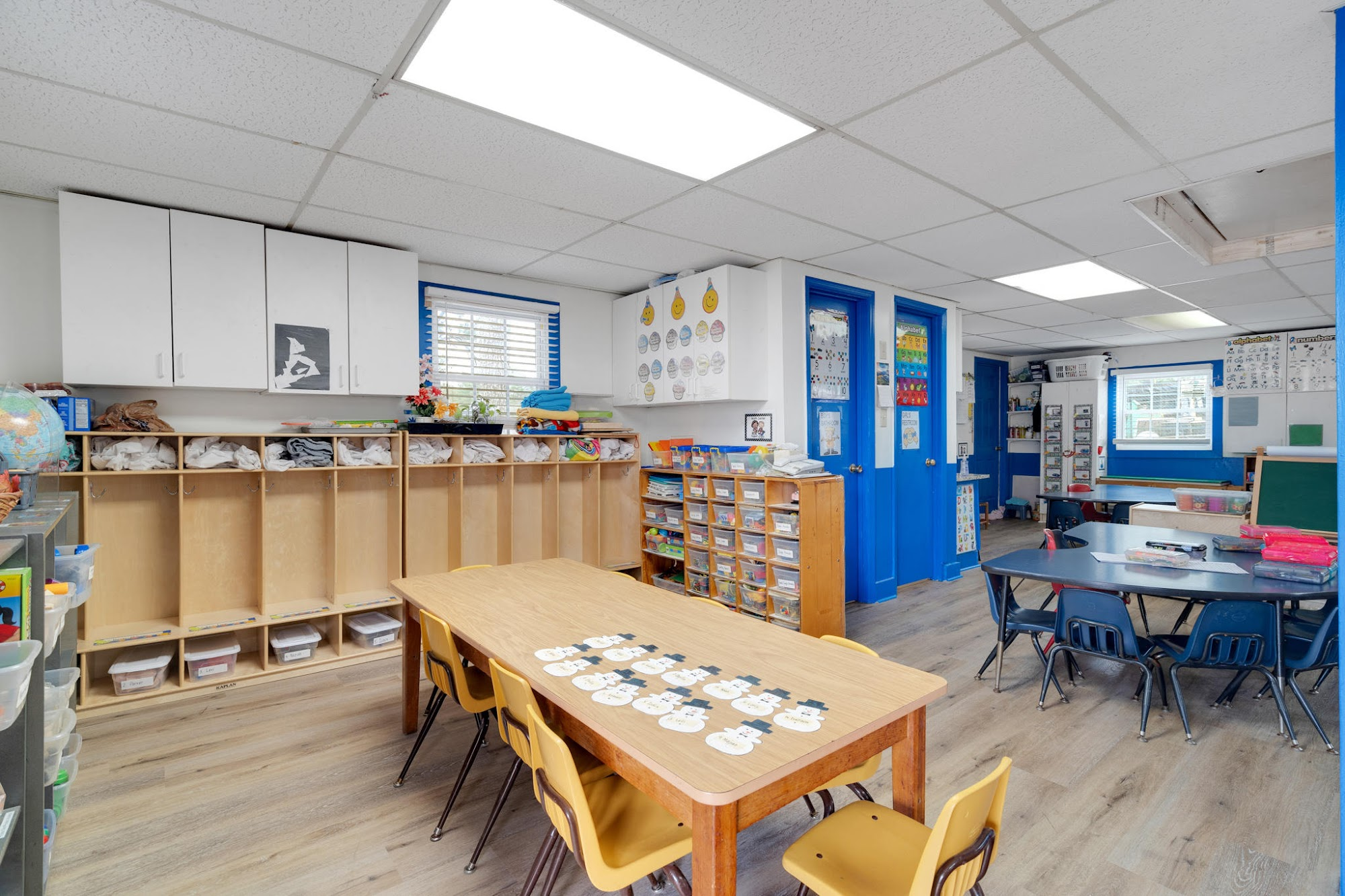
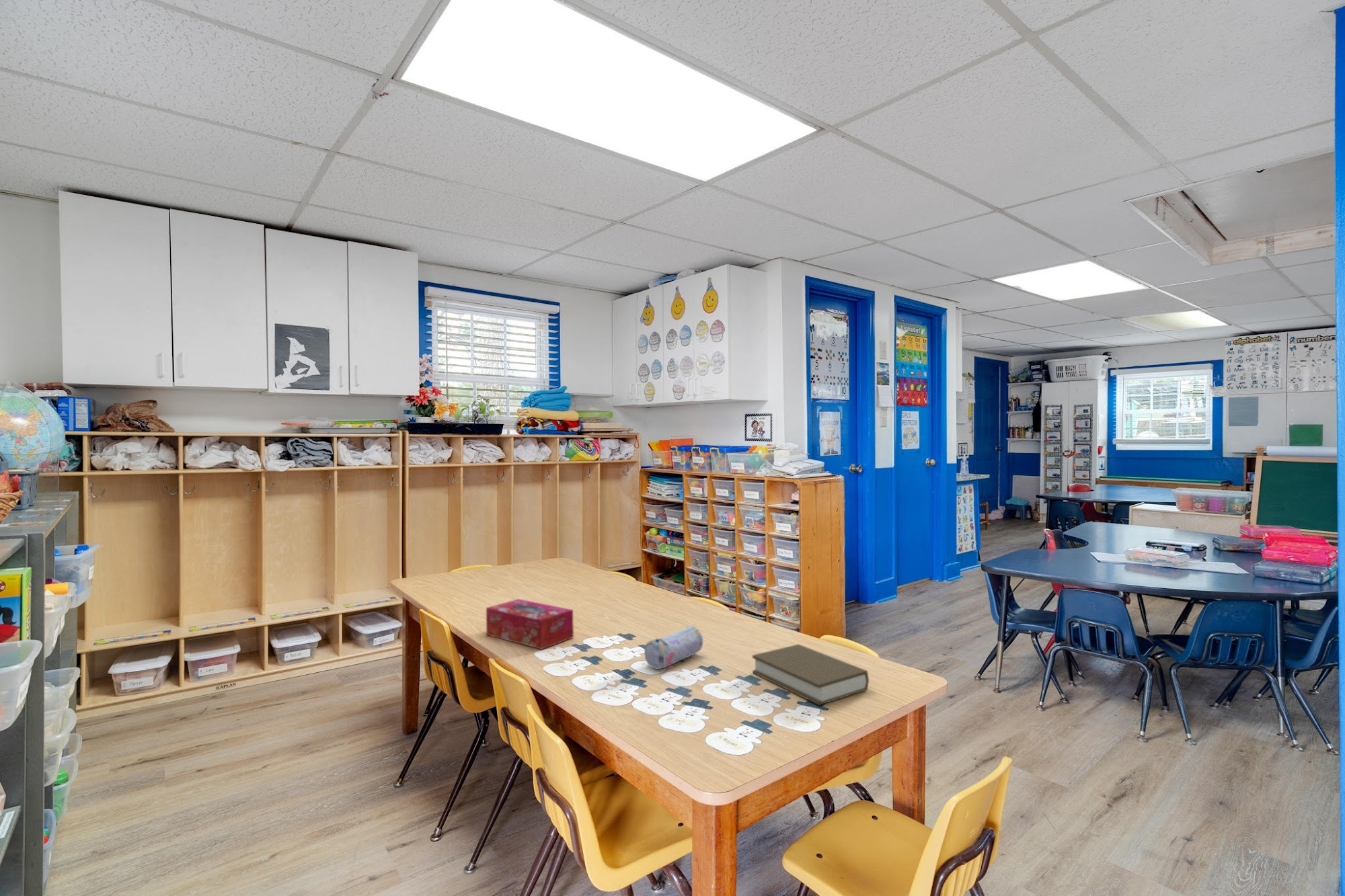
+ tissue box [486,598,574,650]
+ pencil case [644,625,703,669]
+ book [752,643,870,706]
